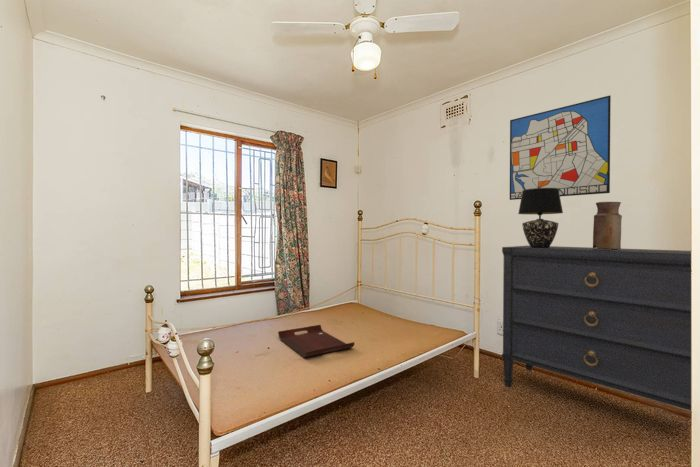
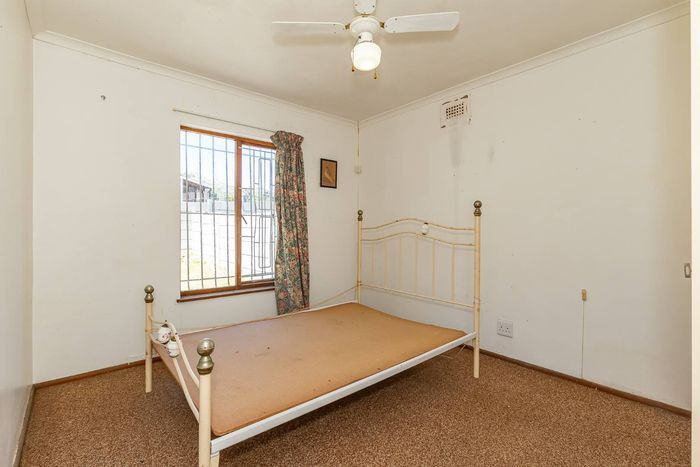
- vase [592,201,623,250]
- dresser [501,245,692,412]
- wall art [509,94,612,201]
- table lamp [517,188,564,248]
- serving tray [277,324,355,358]
